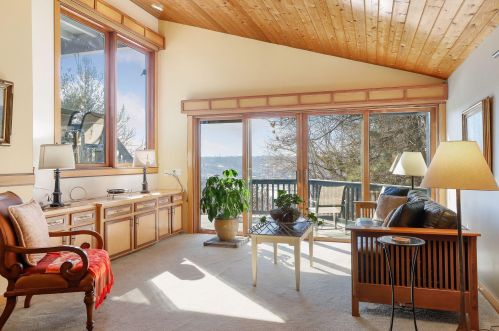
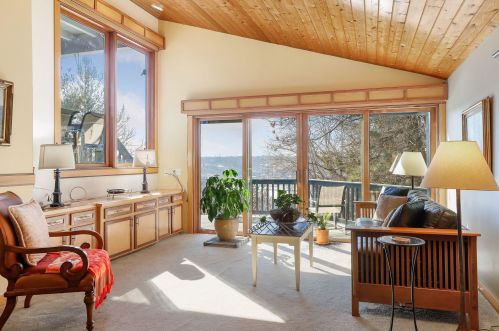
+ house plant [313,207,338,245]
